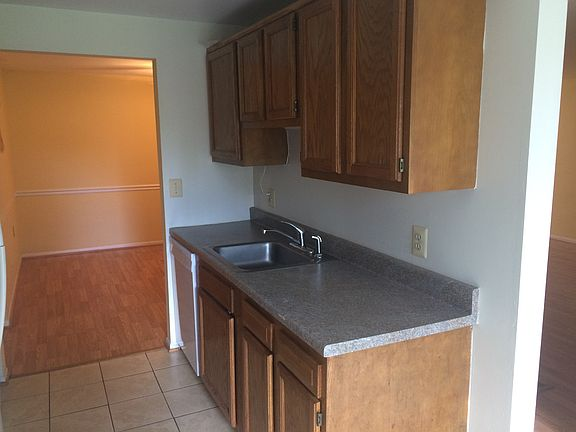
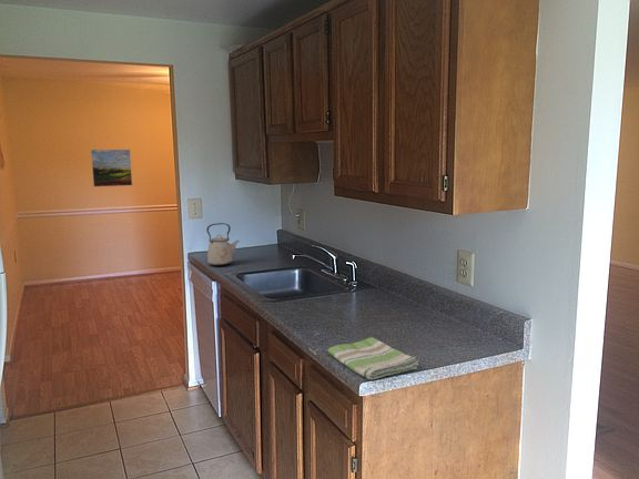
+ dish towel [326,336,419,380]
+ kettle [205,222,241,267]
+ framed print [90,149,133,188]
